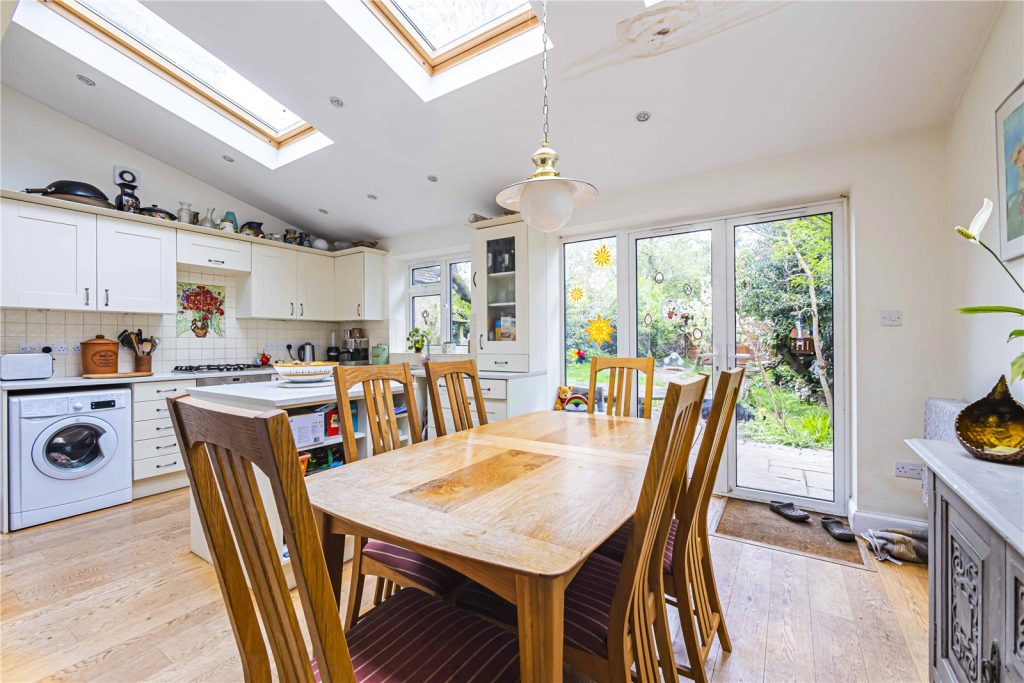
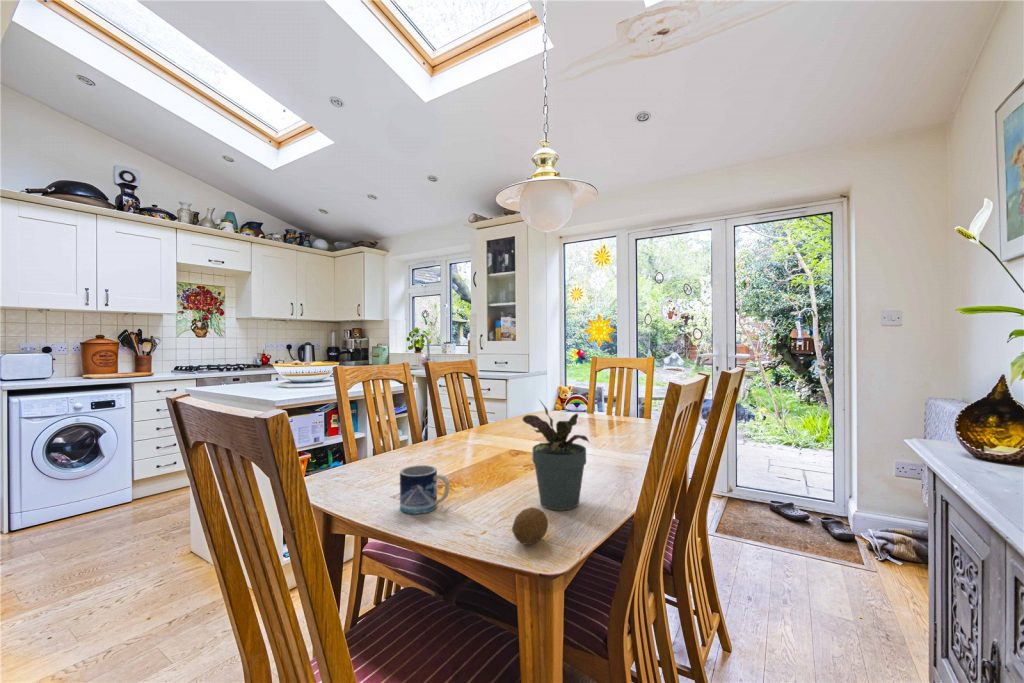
+ potted plant [521,398,590,511]
+ mug [399,464,451,515]
+ fruit [511,507,549,546]
